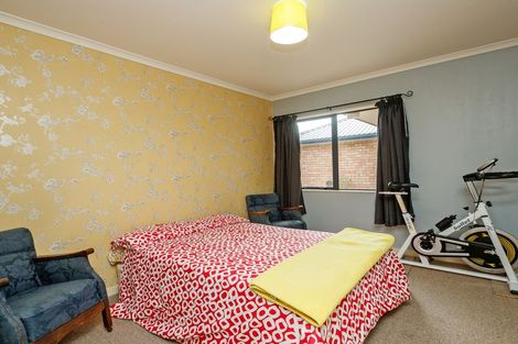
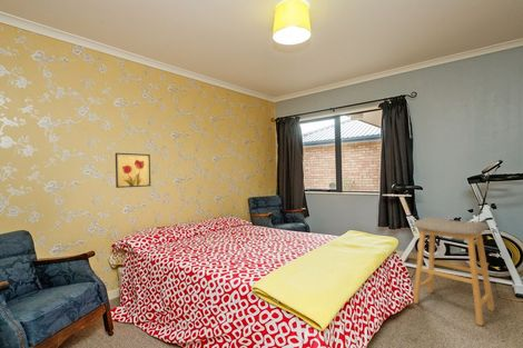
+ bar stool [412,216,495,327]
+ wall art [115,152,151,189]
